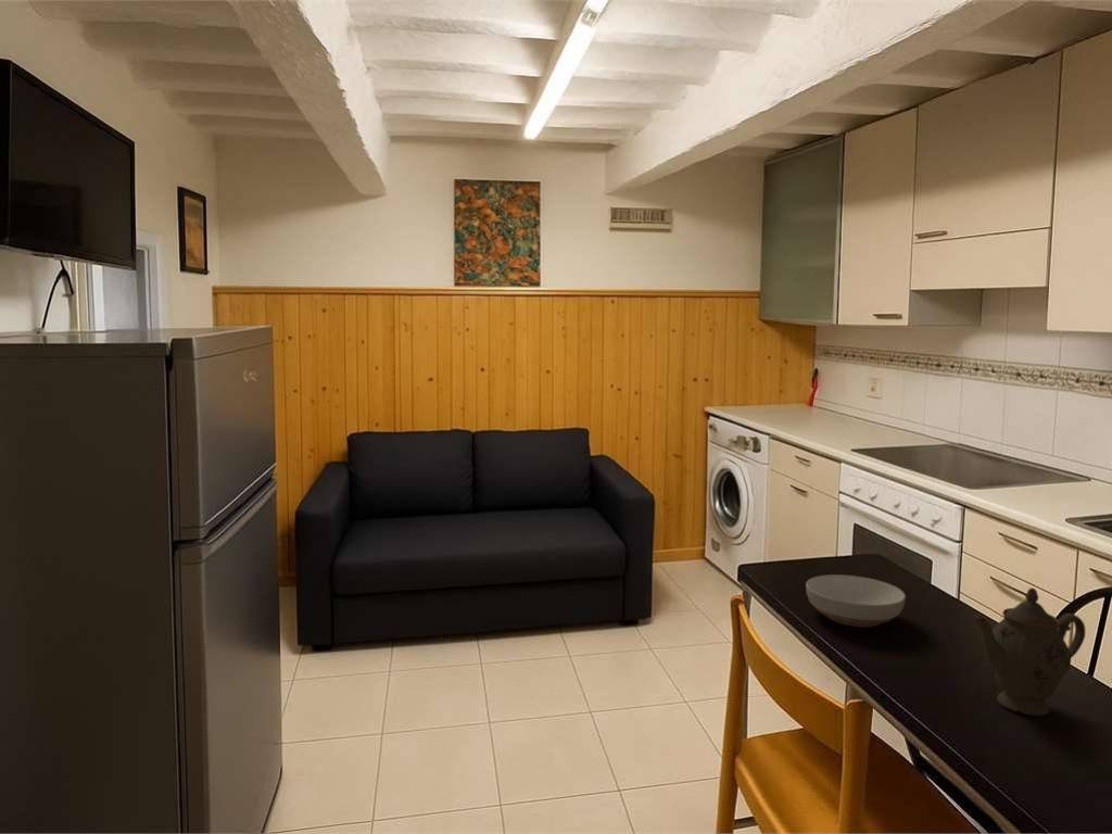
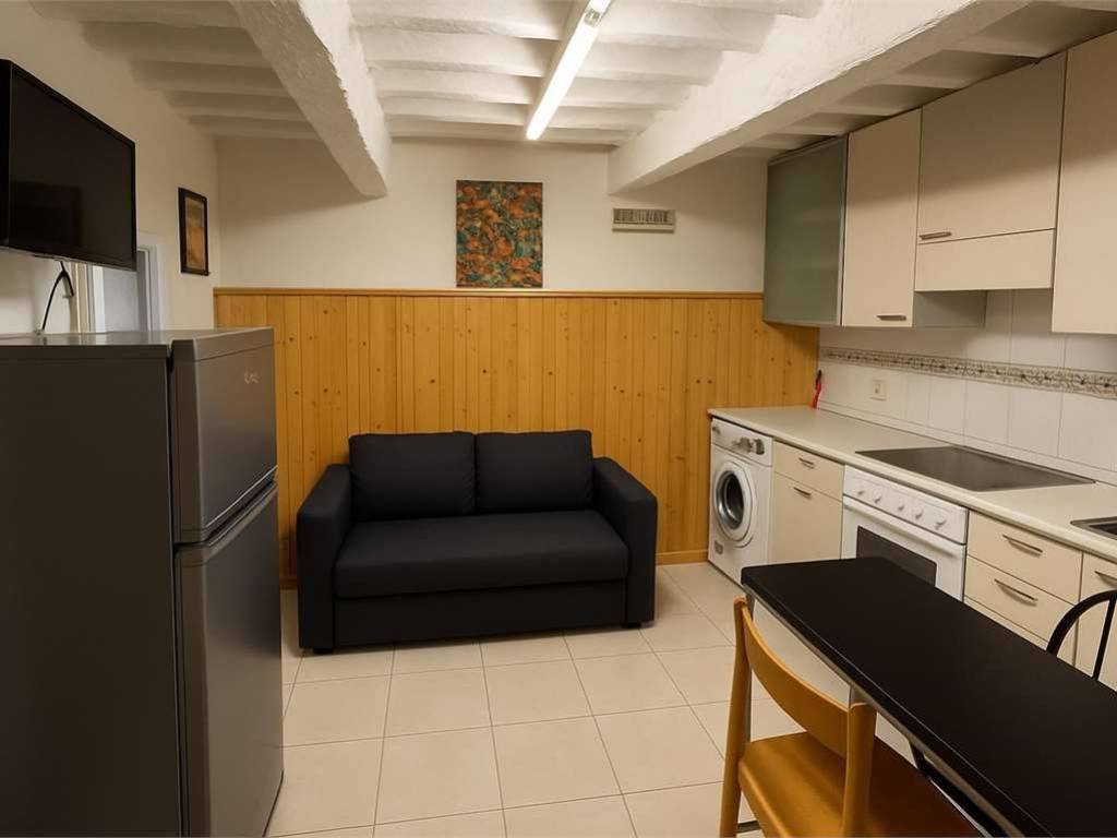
- bowl [805,573,907,628]
- chinaware [973,586,1087,717]
